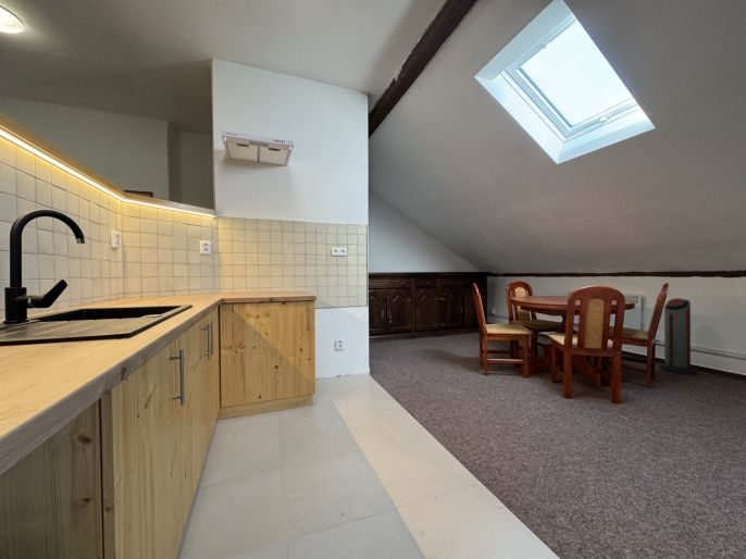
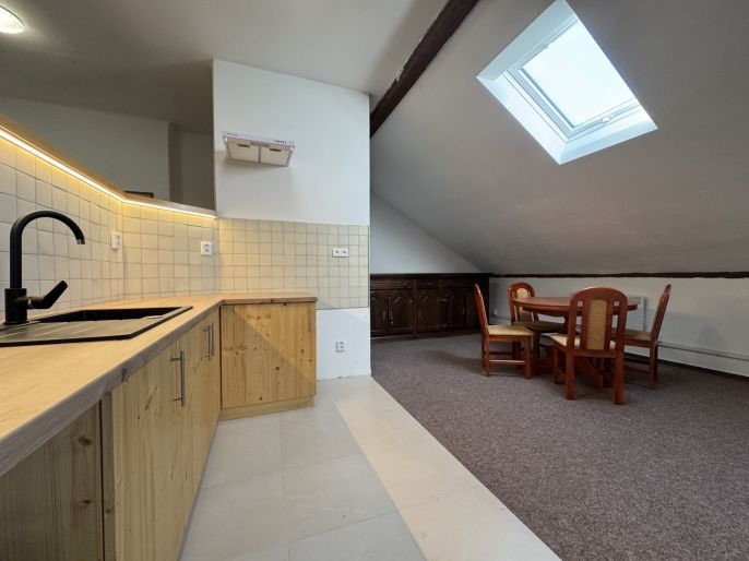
- air purifier [659,297,697,375]
